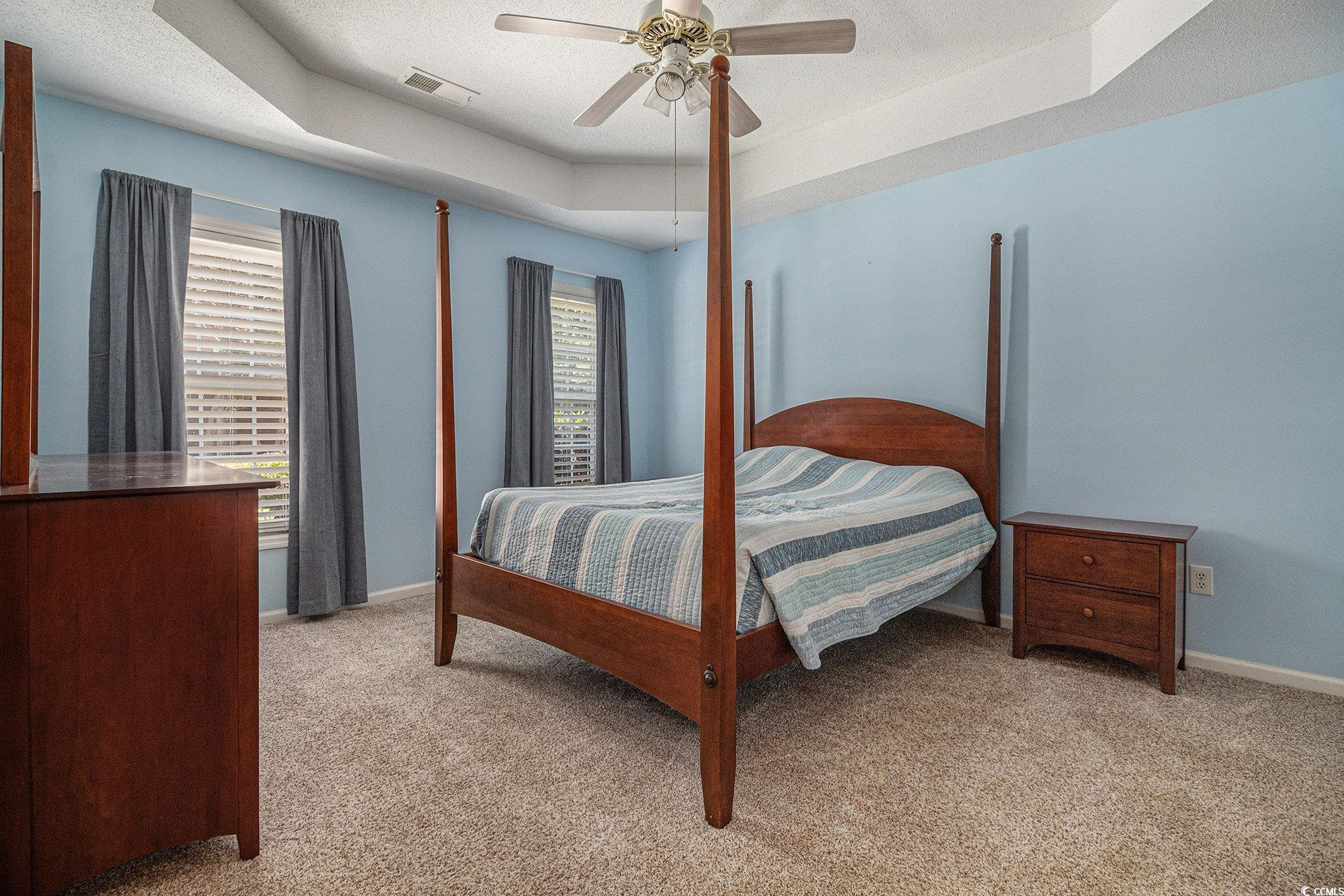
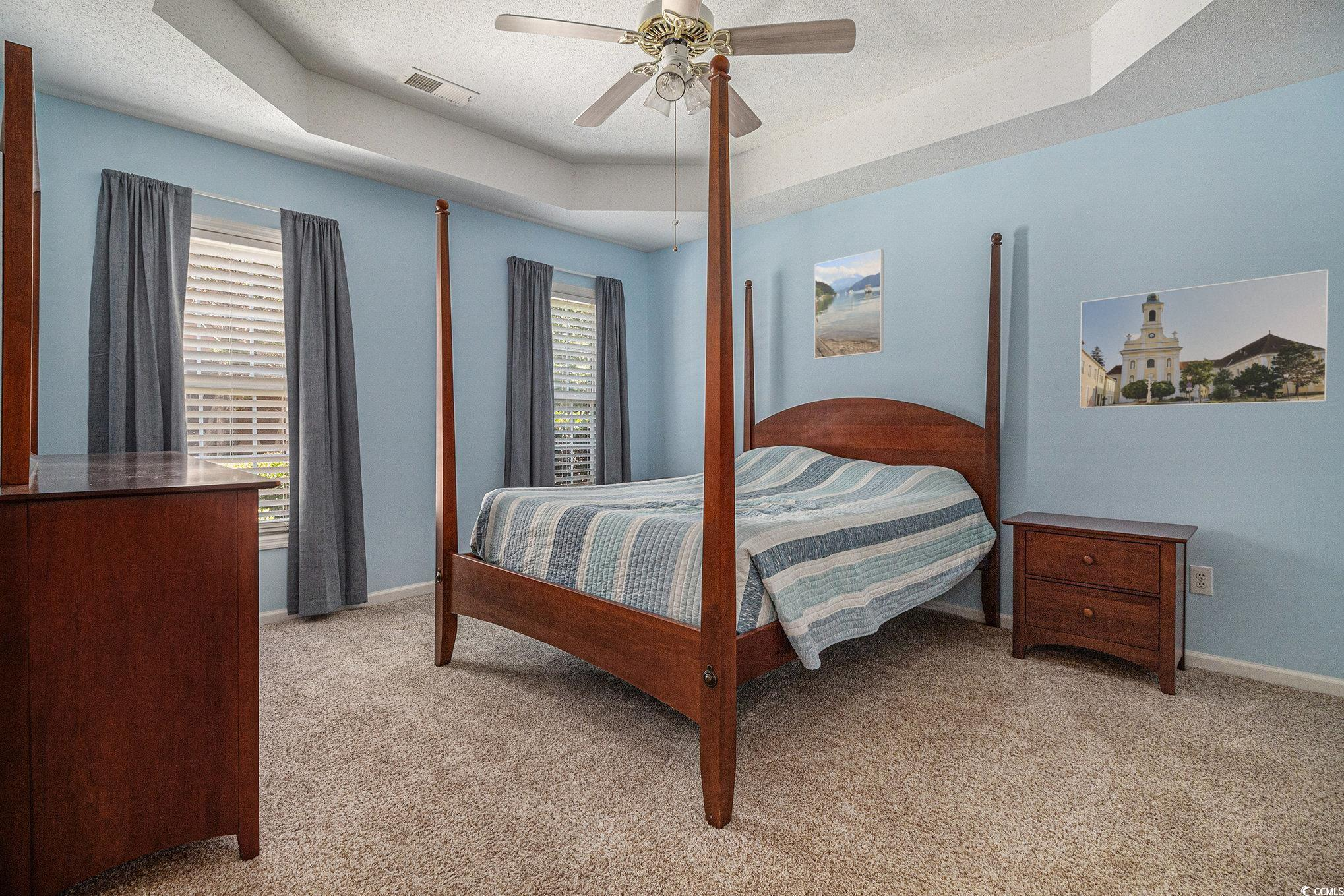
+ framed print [814,249,884,360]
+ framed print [1079,268,1329,409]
